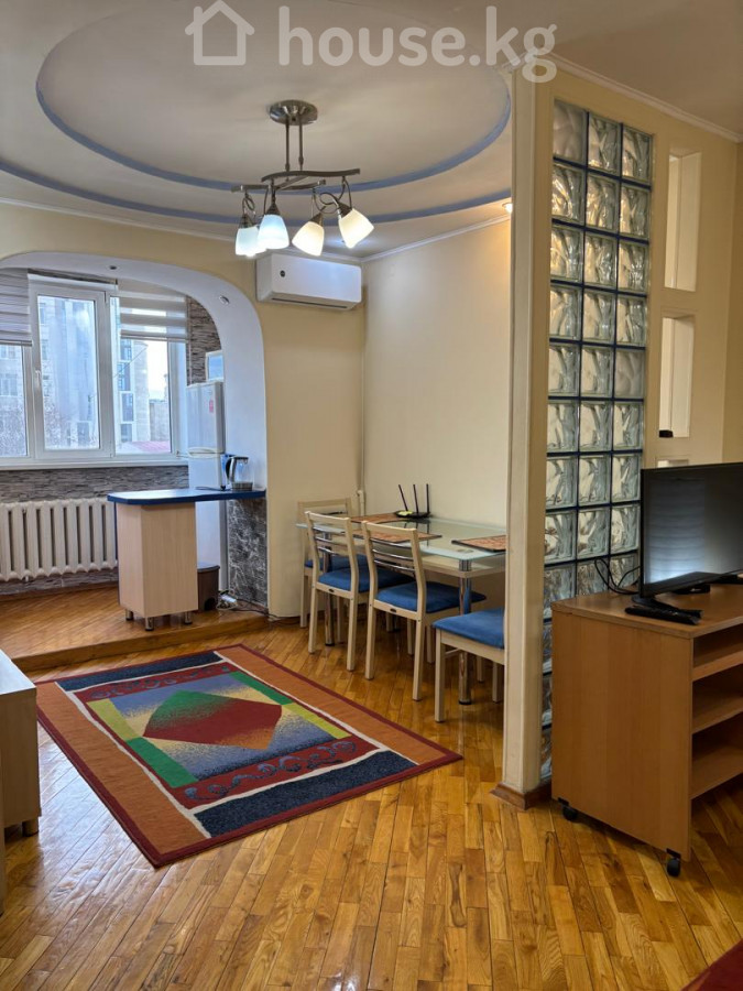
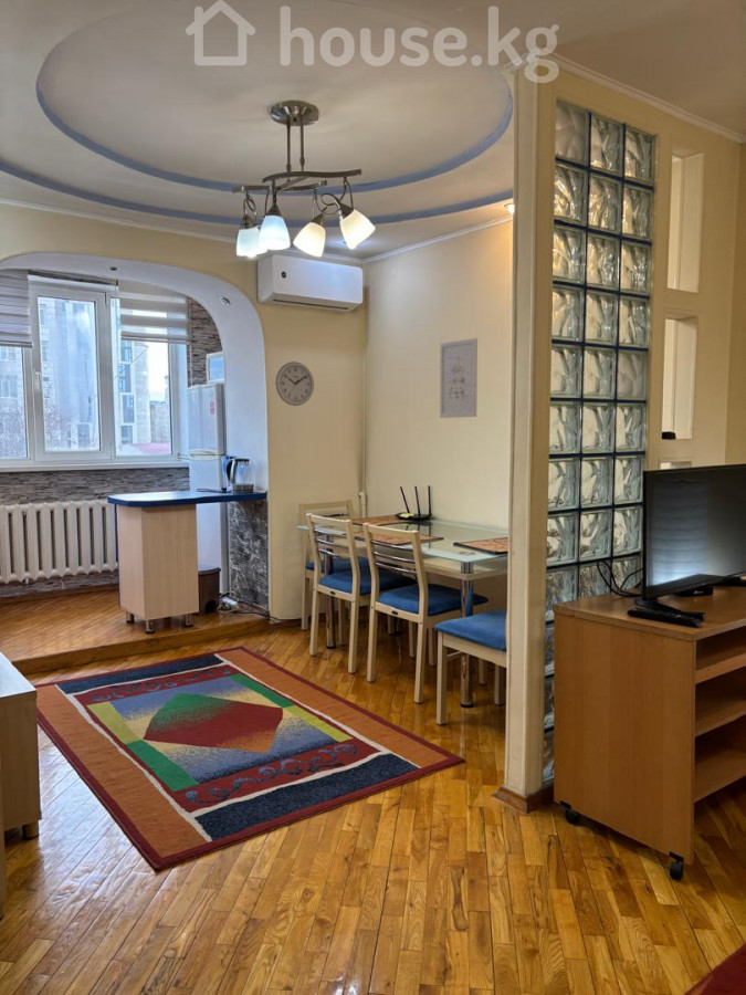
+ wall art [439,337,479,419]
+ wall clock [274,360,315,407]
